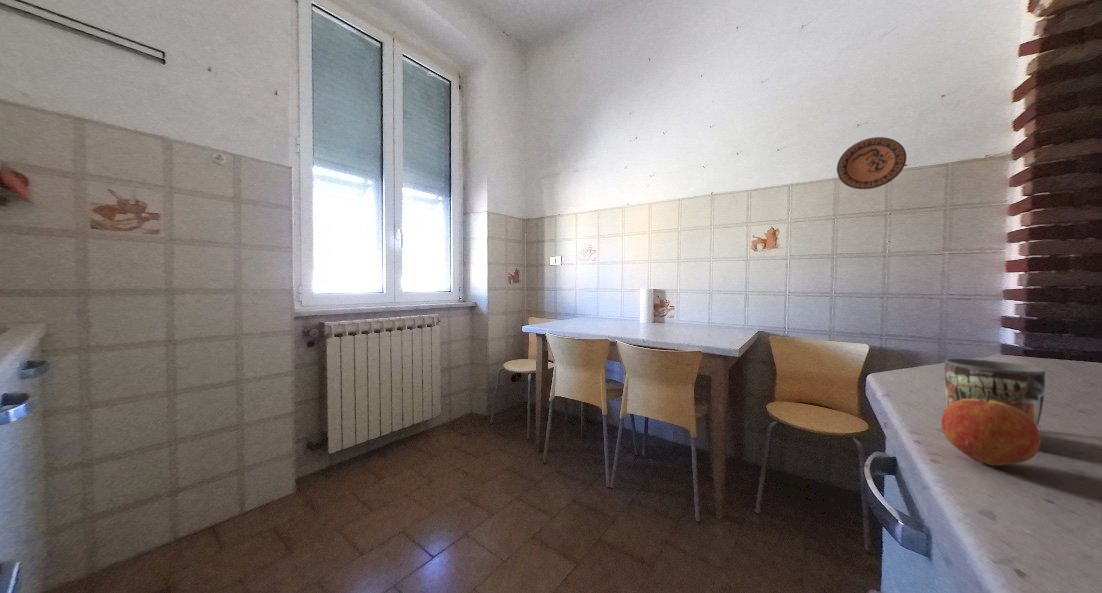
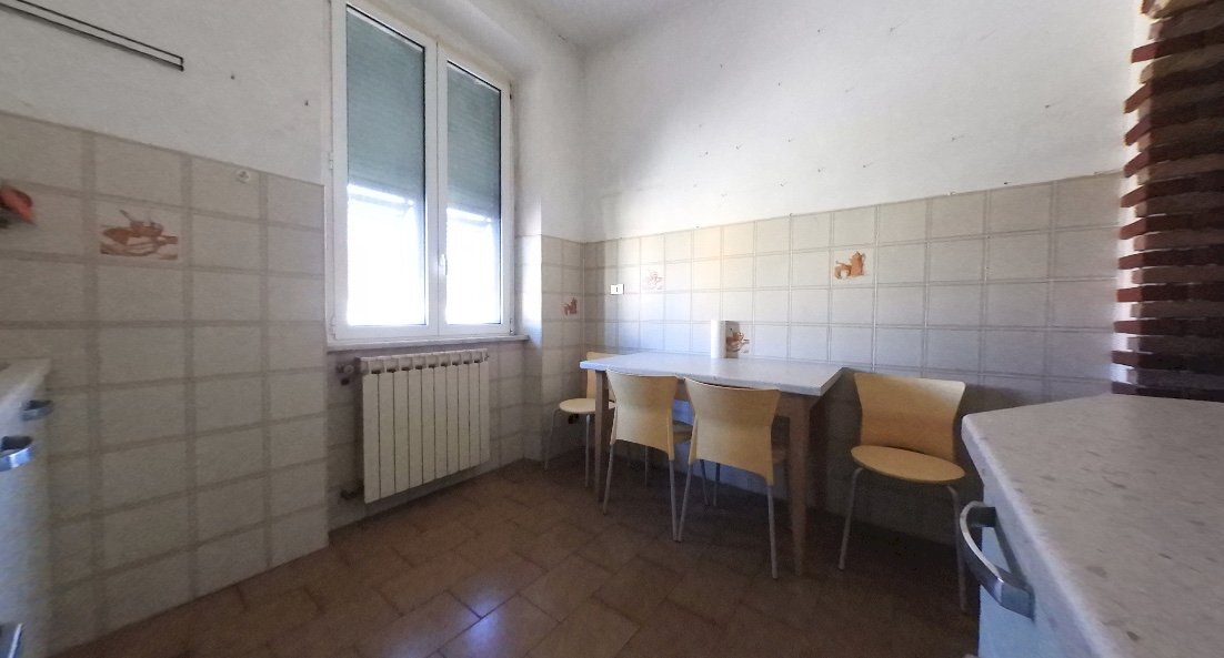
- decorative plate [836,136,908,190]
- fruit [940,390,1041,467]
- mug [943,358,1046,428]
